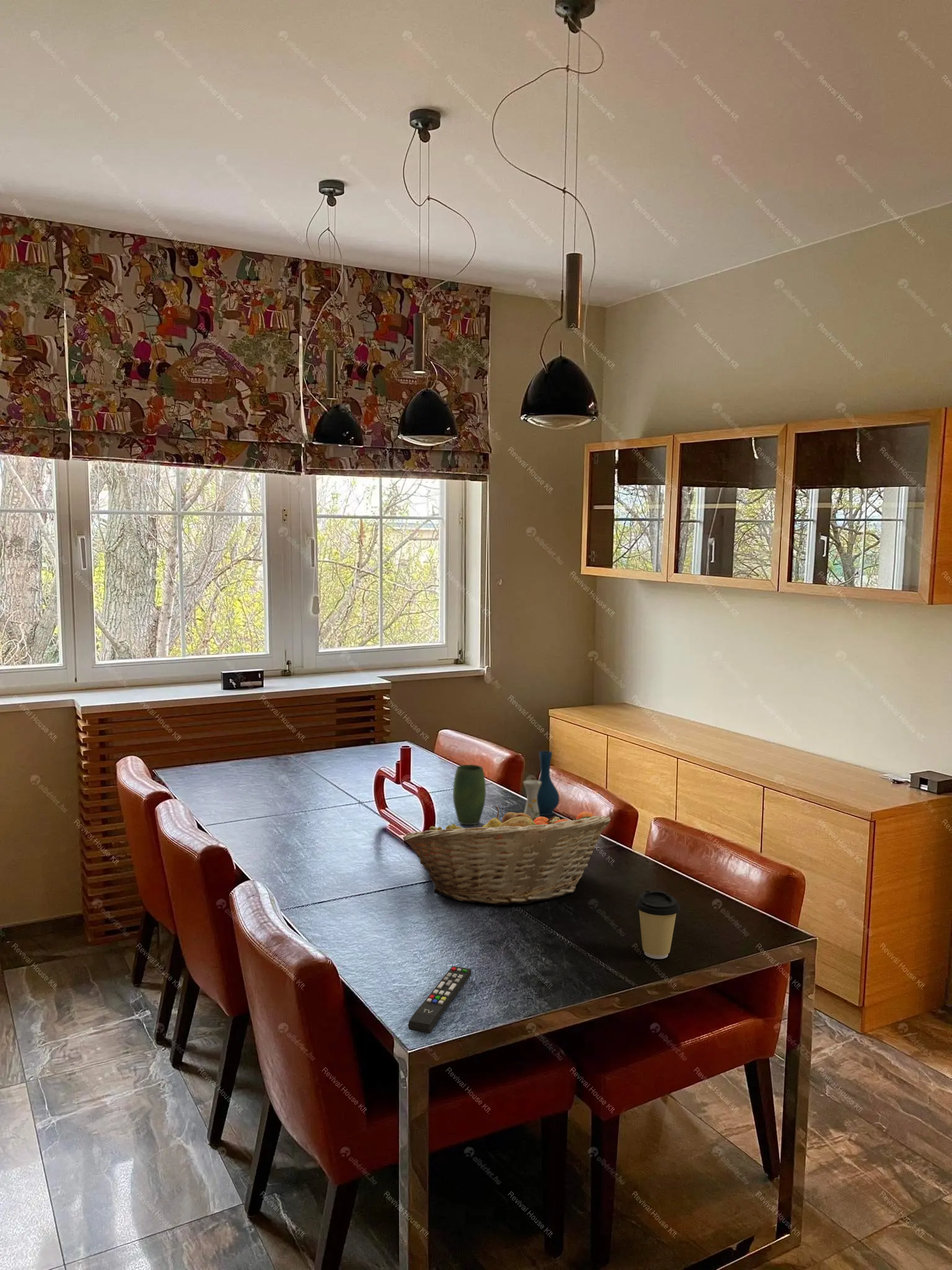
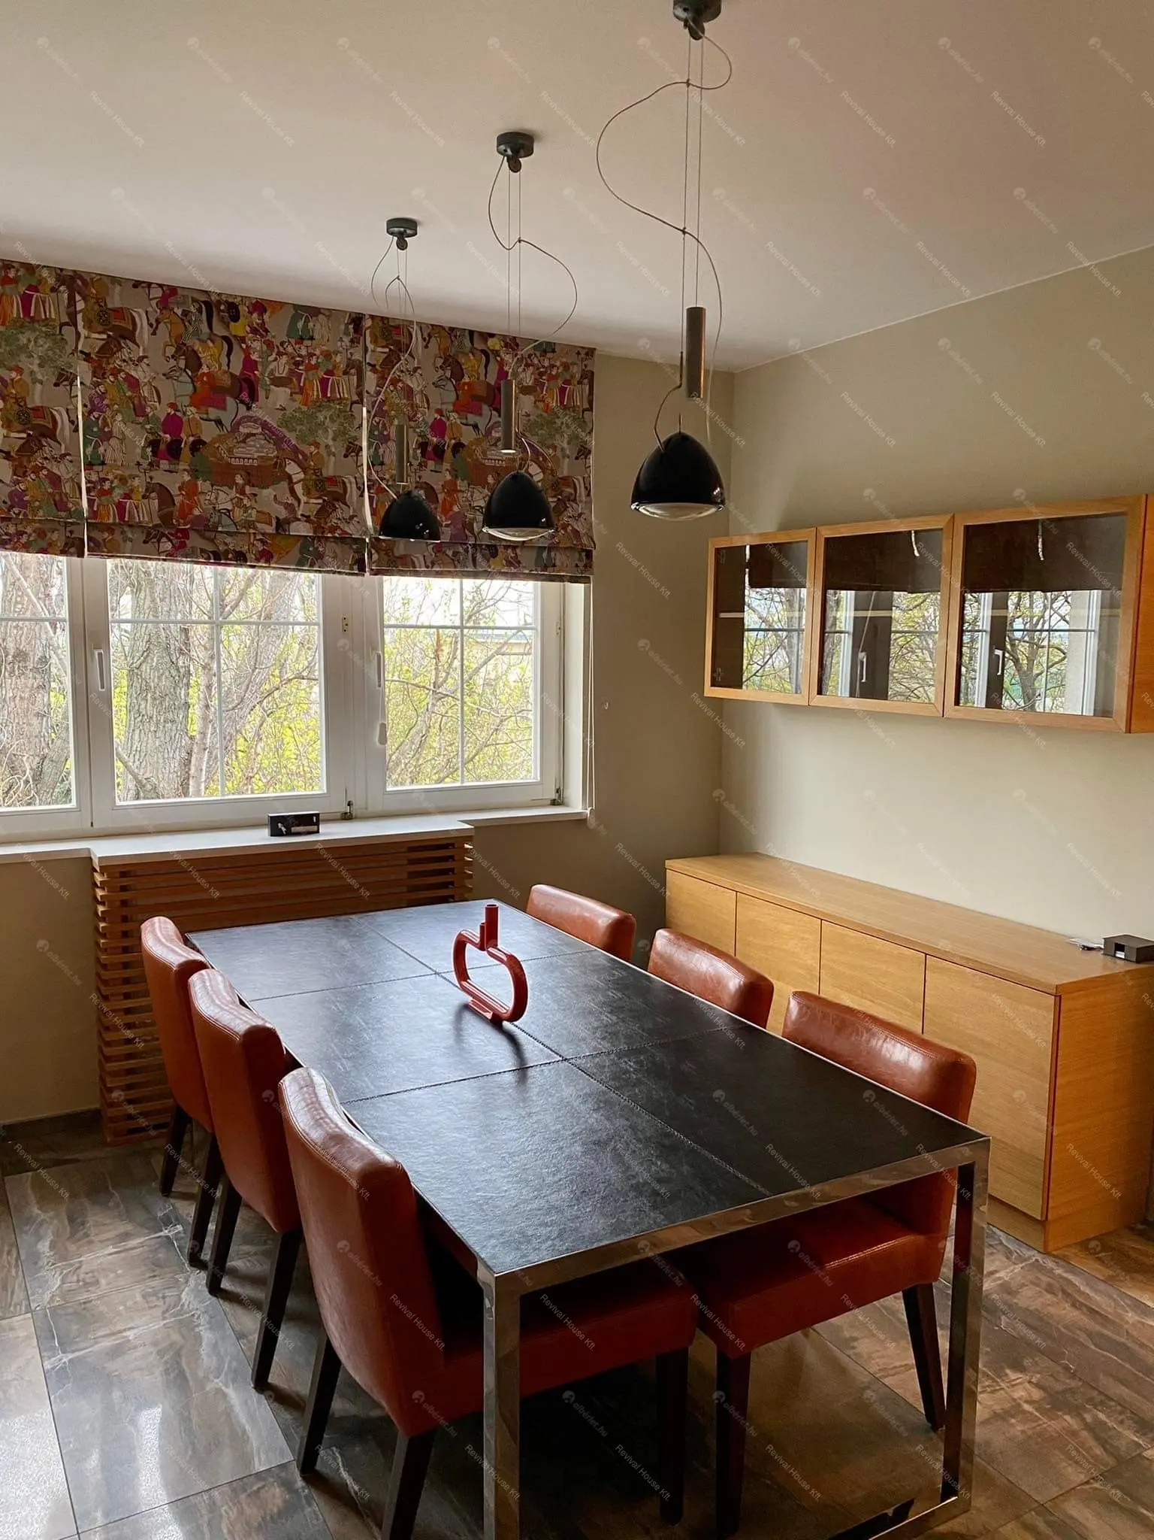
- remote control [407,966,472,1034]
- fruit basket [402,806,611,905]
- coffee cup [635,890,681,959]
- vase [452,750,560,825]
